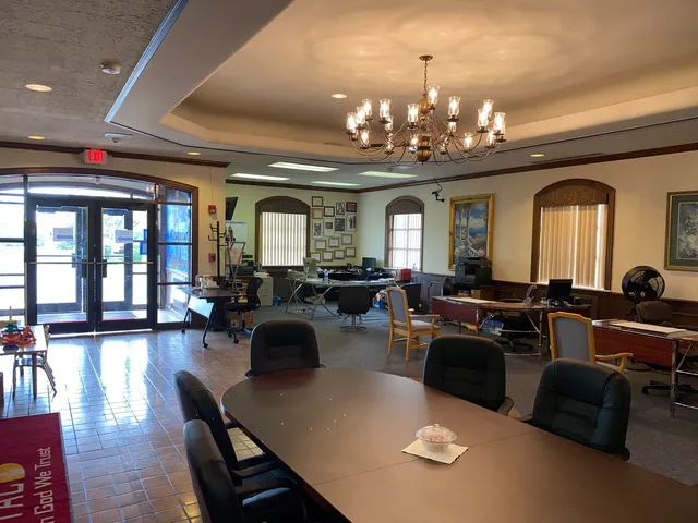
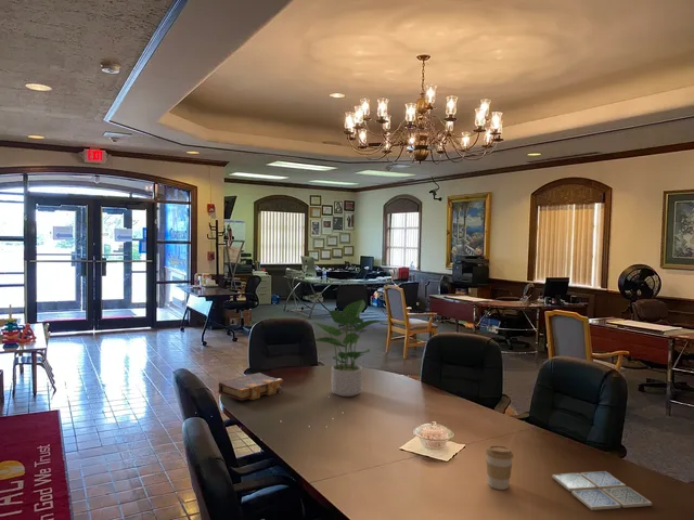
+ potted plant [313,299,385,398]
+ drink coaster [551,470,653,511]
+ book [217,372,284,402]
+ coffee cup [485,444,515,491]
